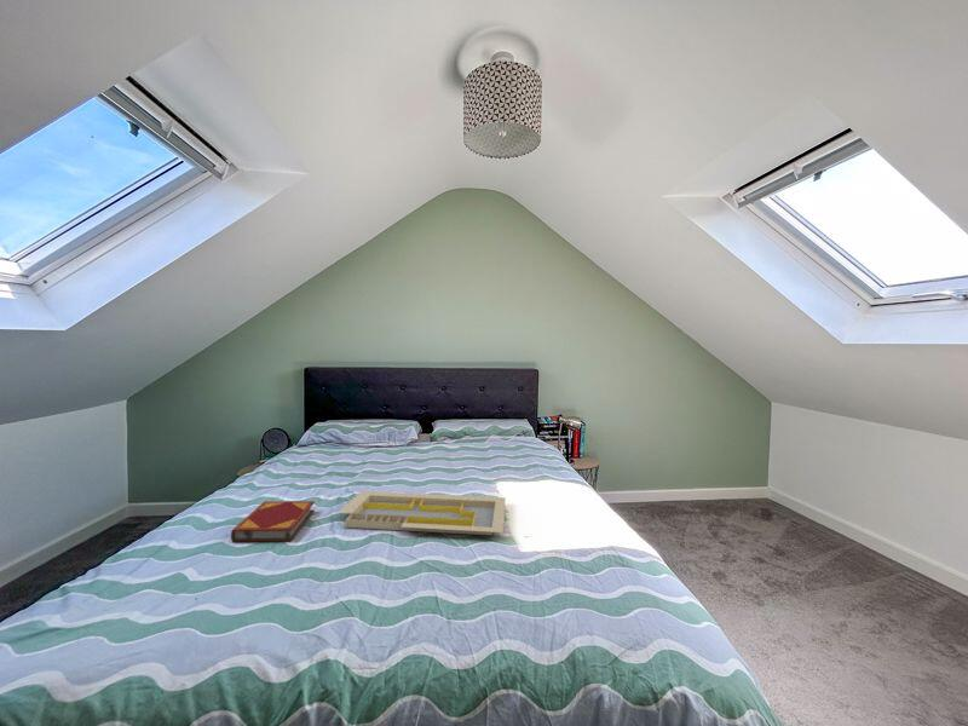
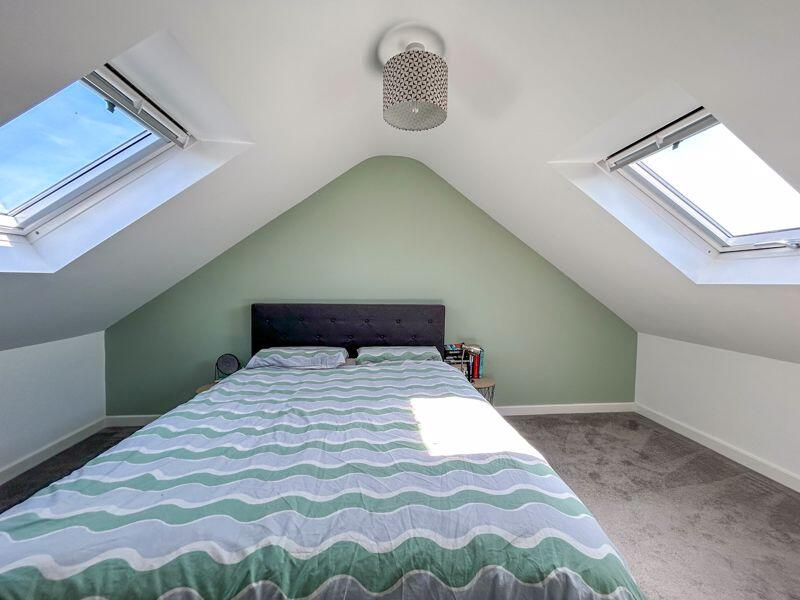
- serving tray [336,490,507,536]
- hardback book [230,500,316,543]
